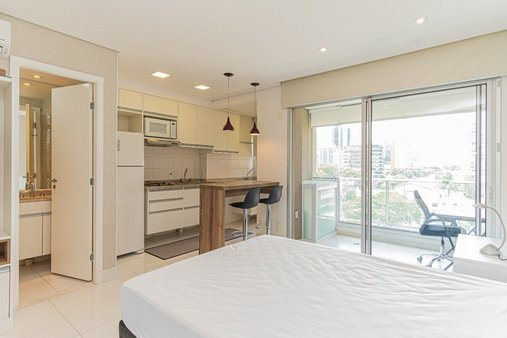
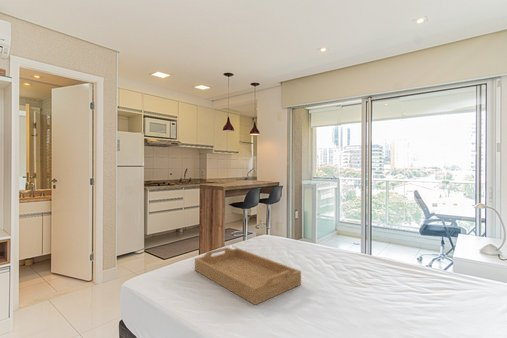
+ serving tray [194,247,302,306]
